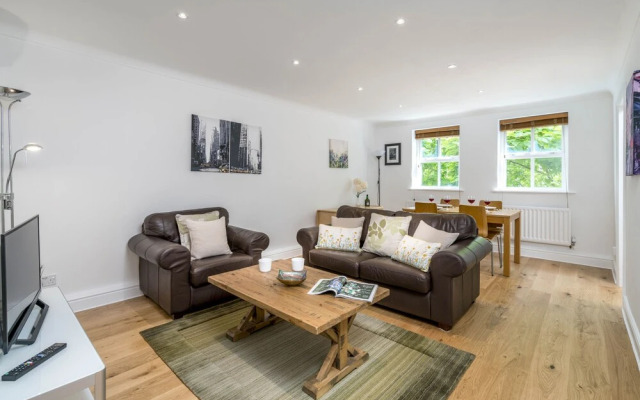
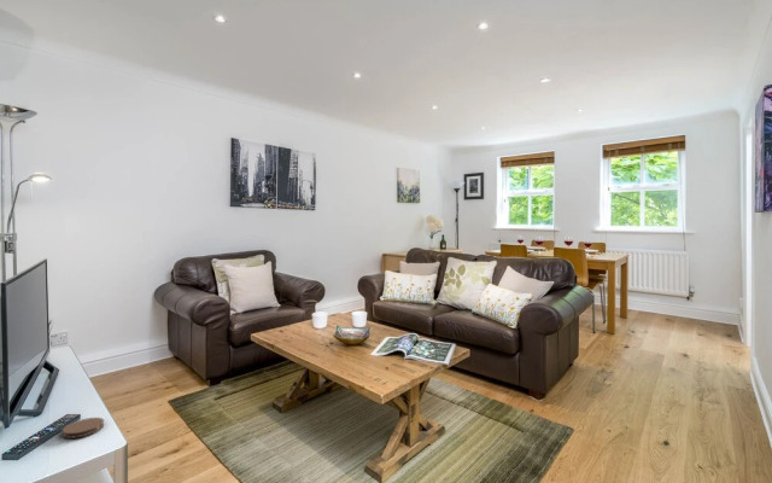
+ coaster [62,417,105,440]
